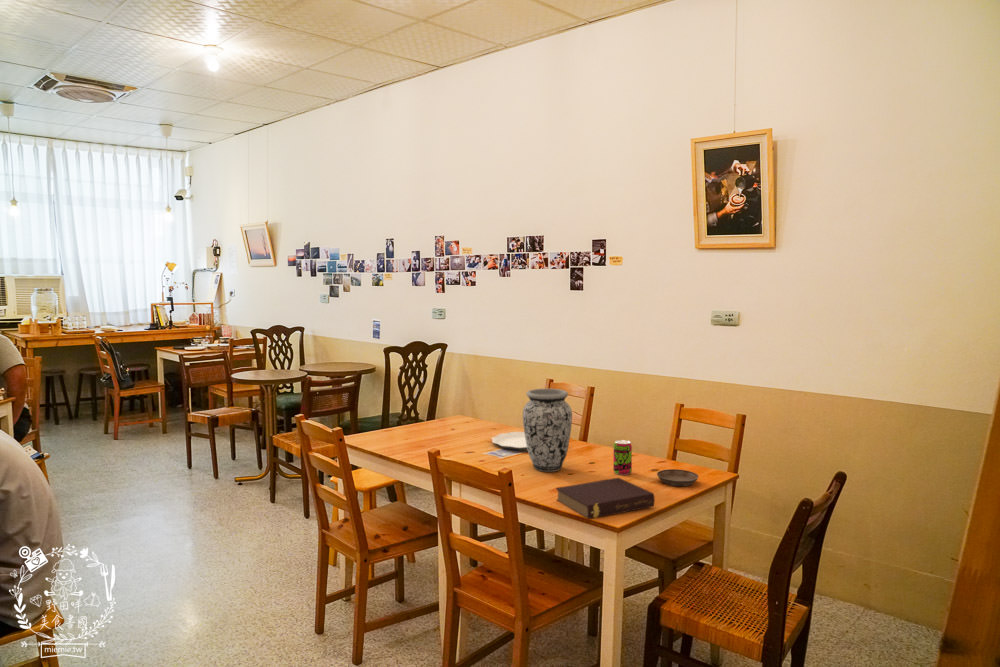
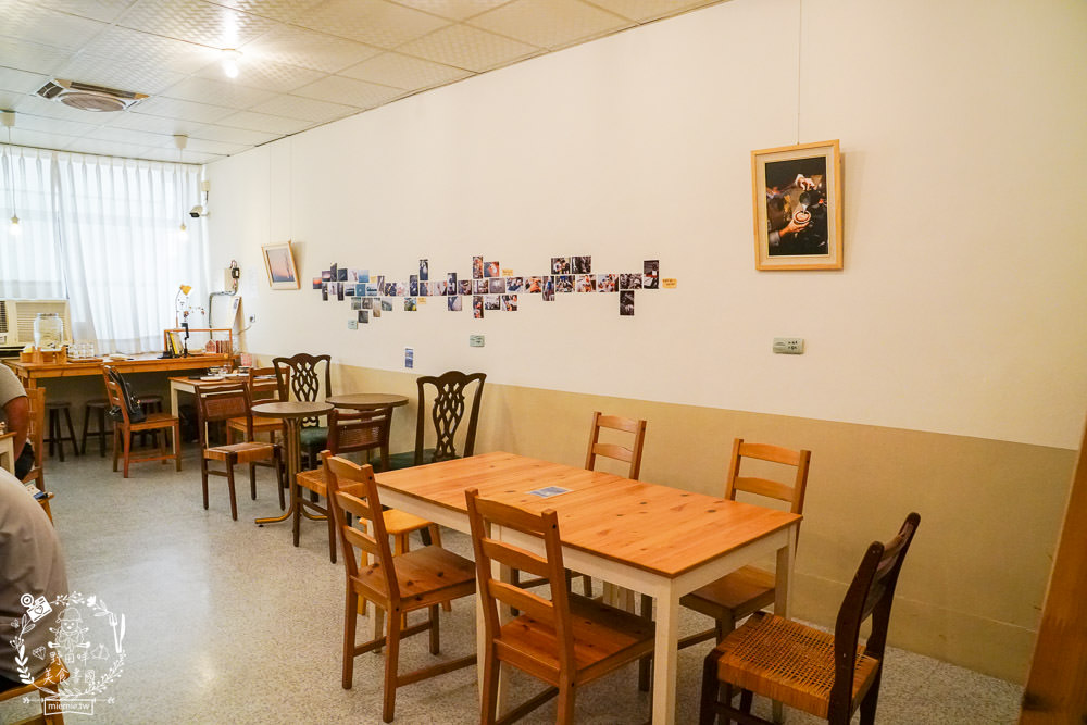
- vase [522,388,573,473]
- saucer [656,468,700,487]
- beverage can [612,439,633,476]
- plate [490,431,528,452]
- book [555,477,656,520]
